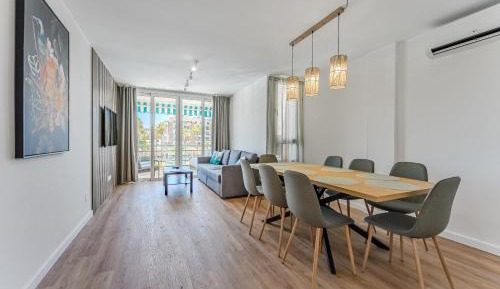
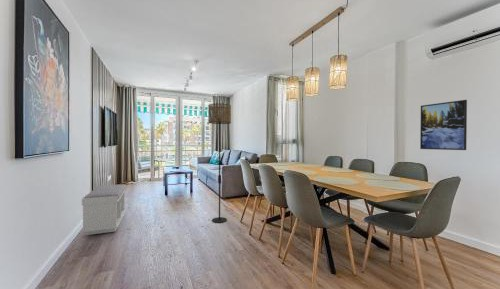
+ floor lamp [207,103,232,224]
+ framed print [419,99,468,151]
+ bench [81,183,127,236]
